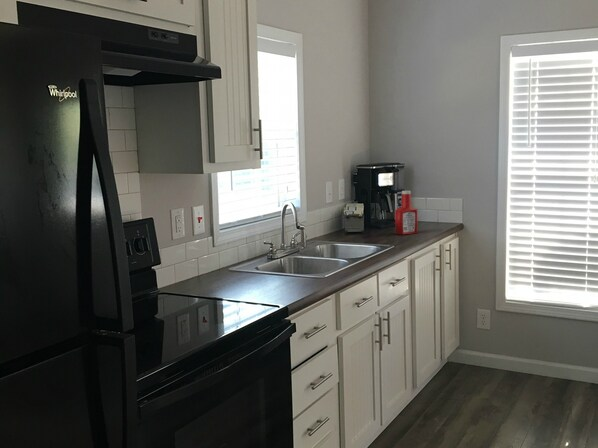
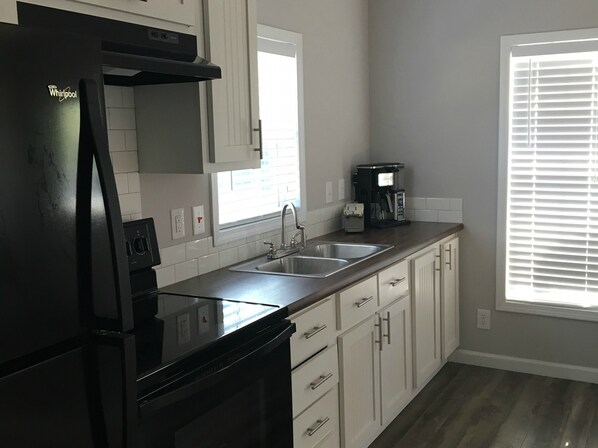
- soap bottle [394,190,418,236]
